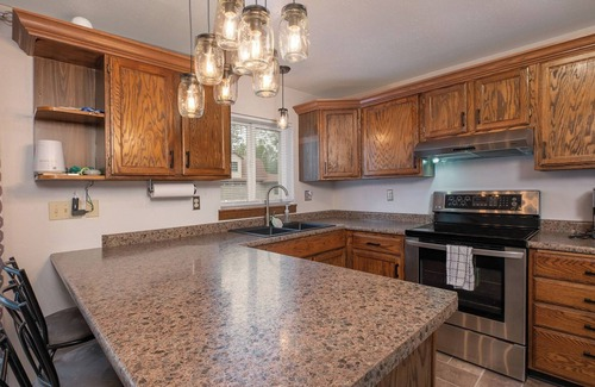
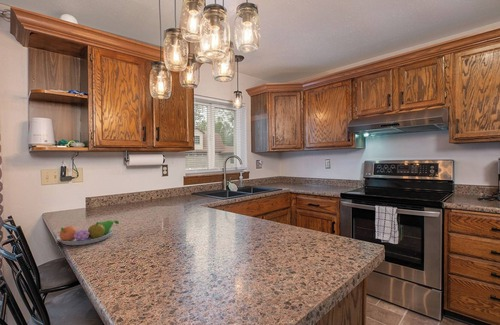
+ fruit bowl [56,219,120,246]
